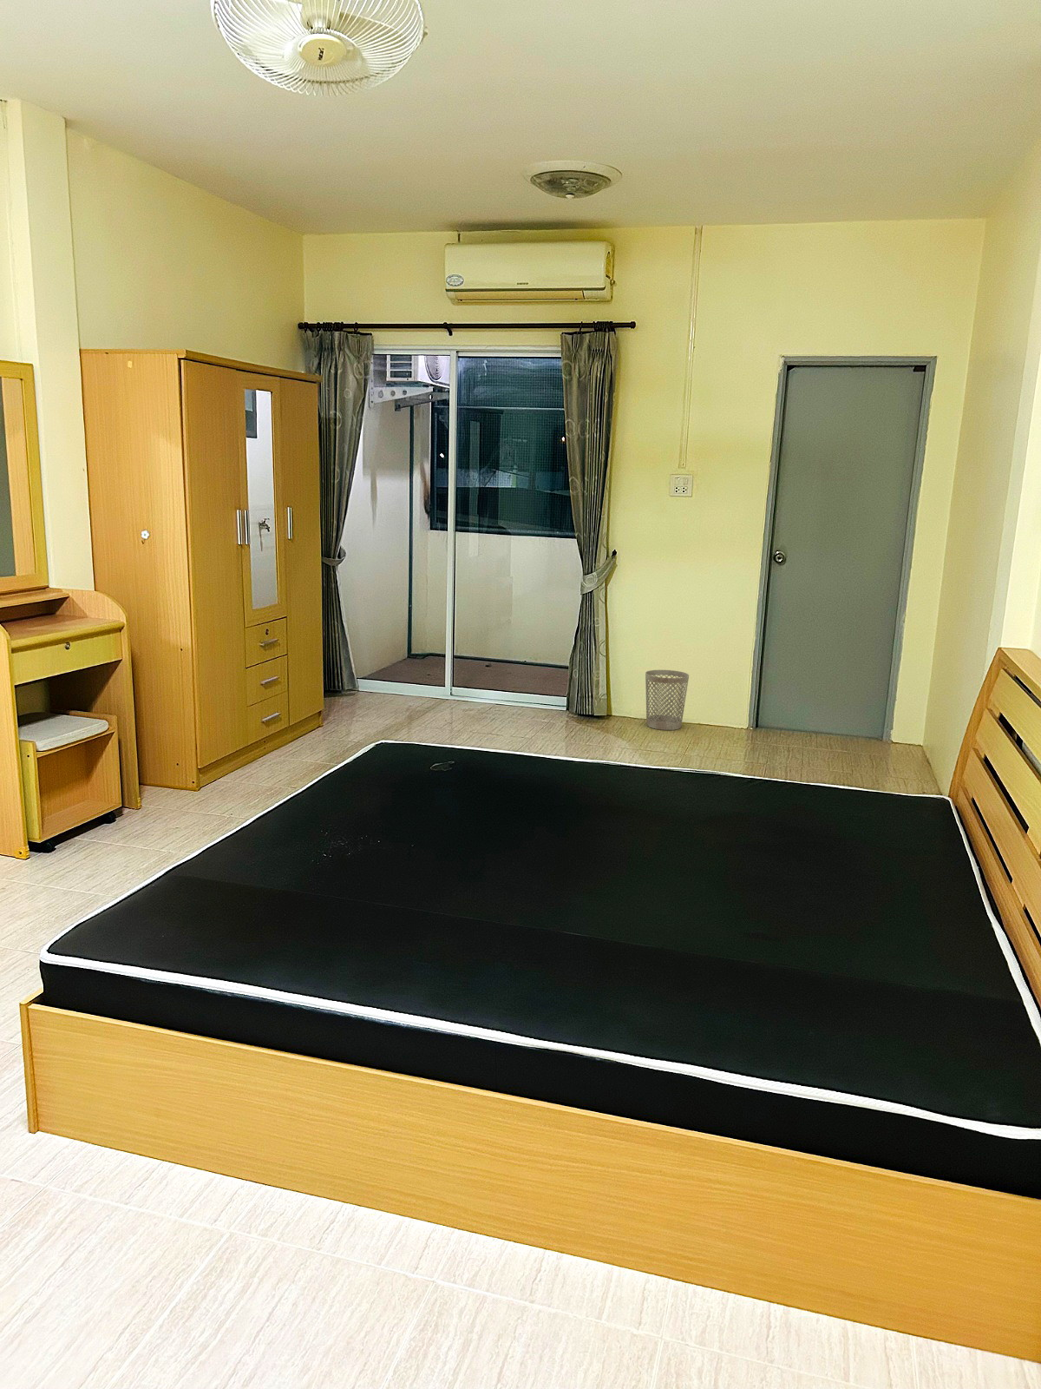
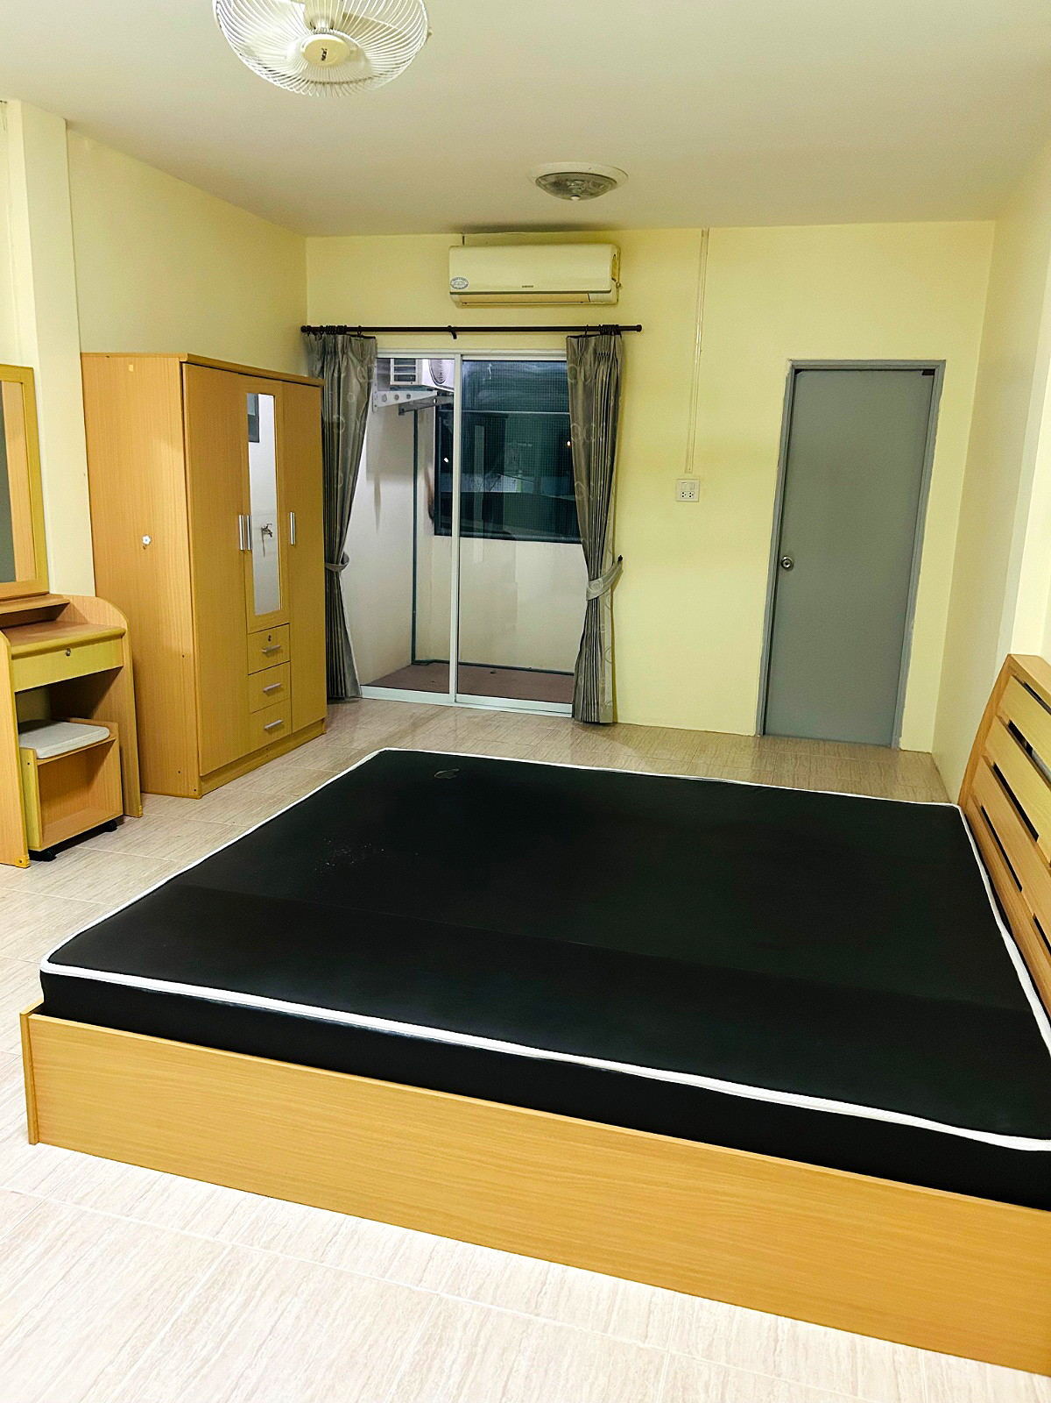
- wastebasket [644,669,690,731]
